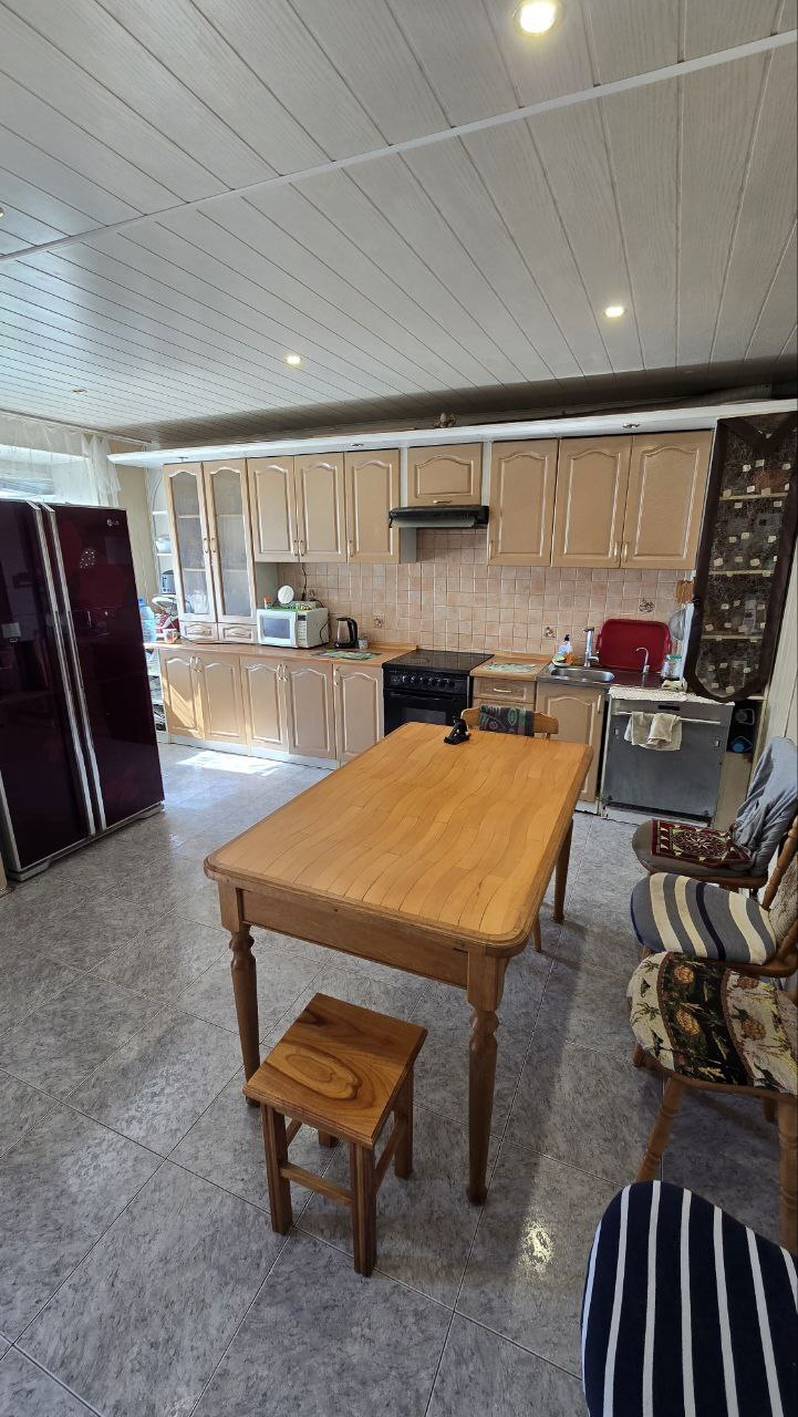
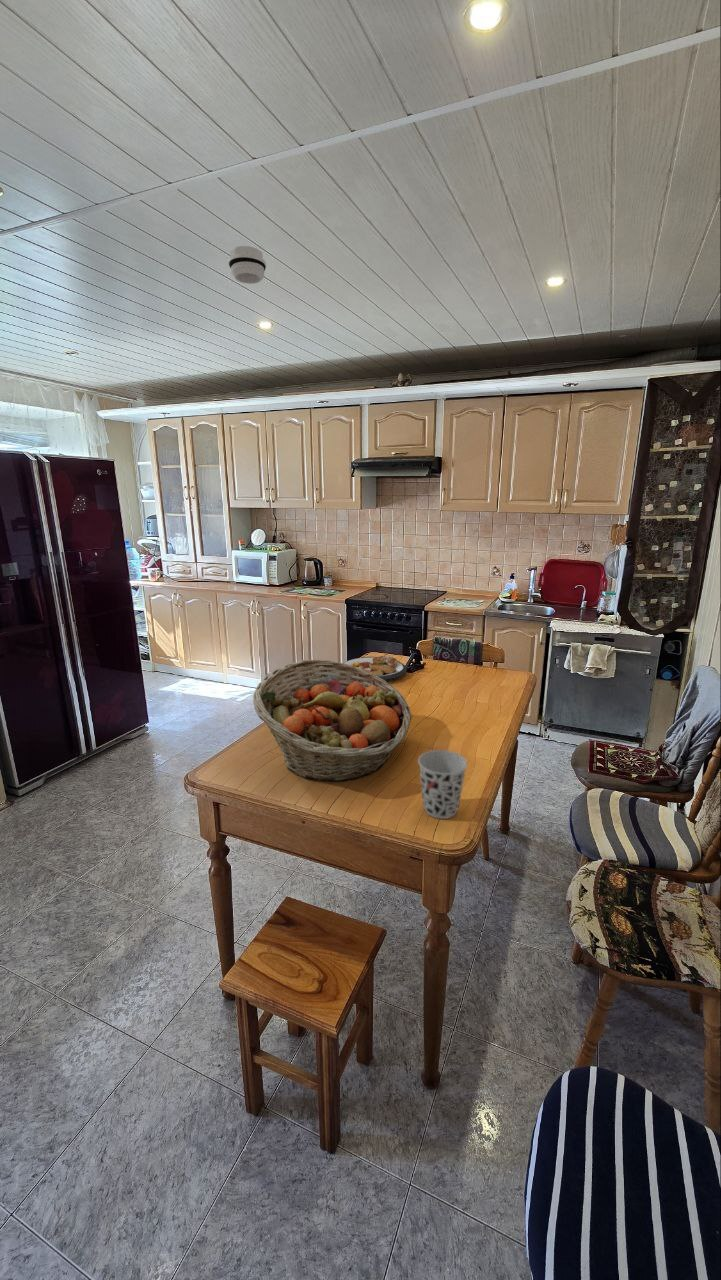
+ smoke detector [227,245,267,285]
+ plate [343,655,408,682]
+ cup [417,749,468,820]
+ fruit basket [252,659,412,783]
